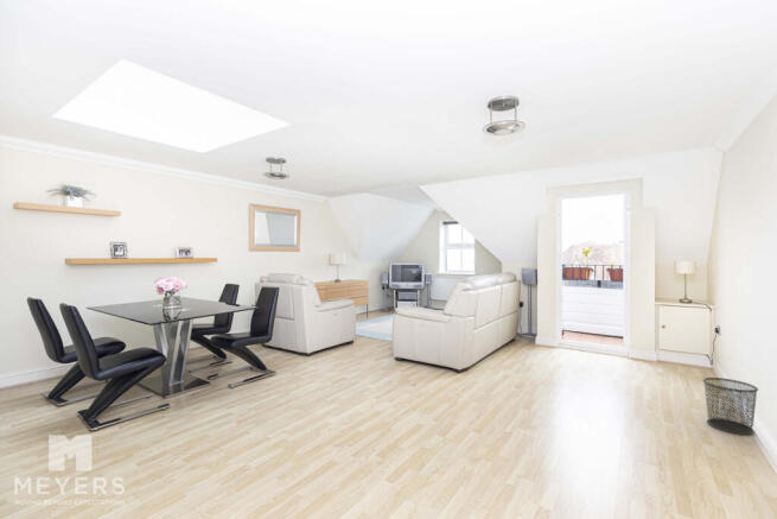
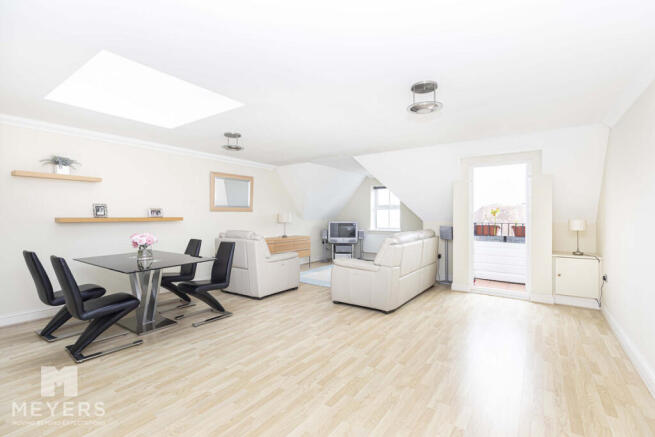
- waste bin [702,376,759,436]
